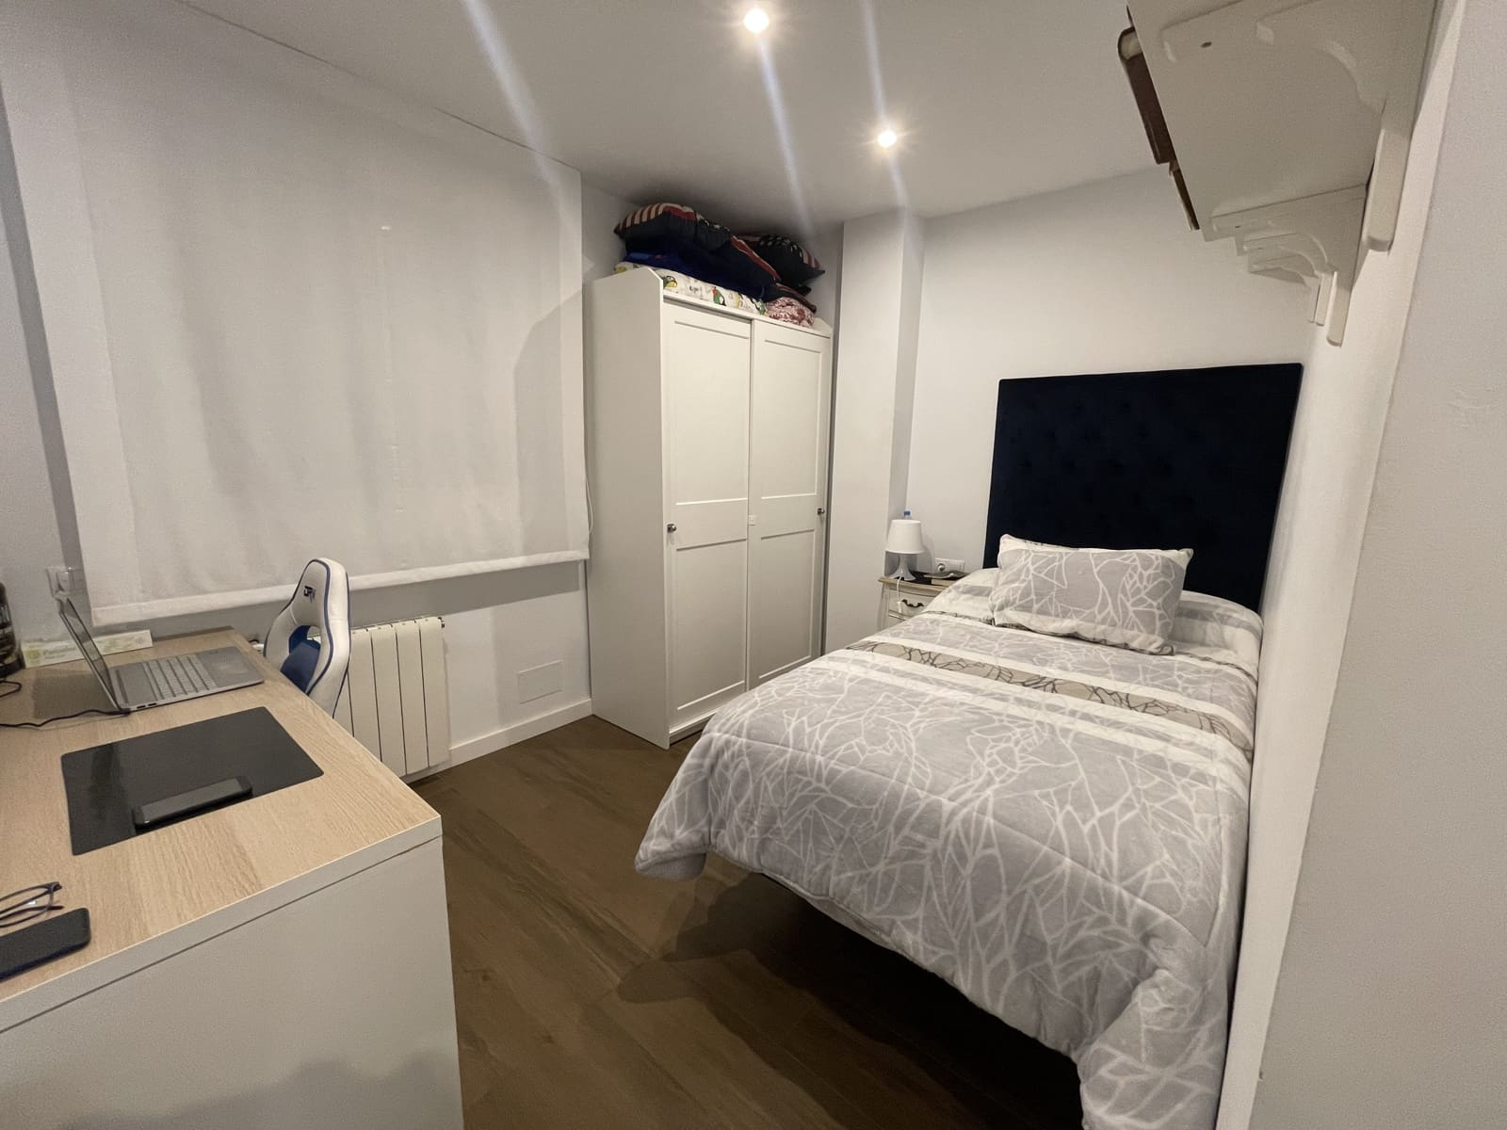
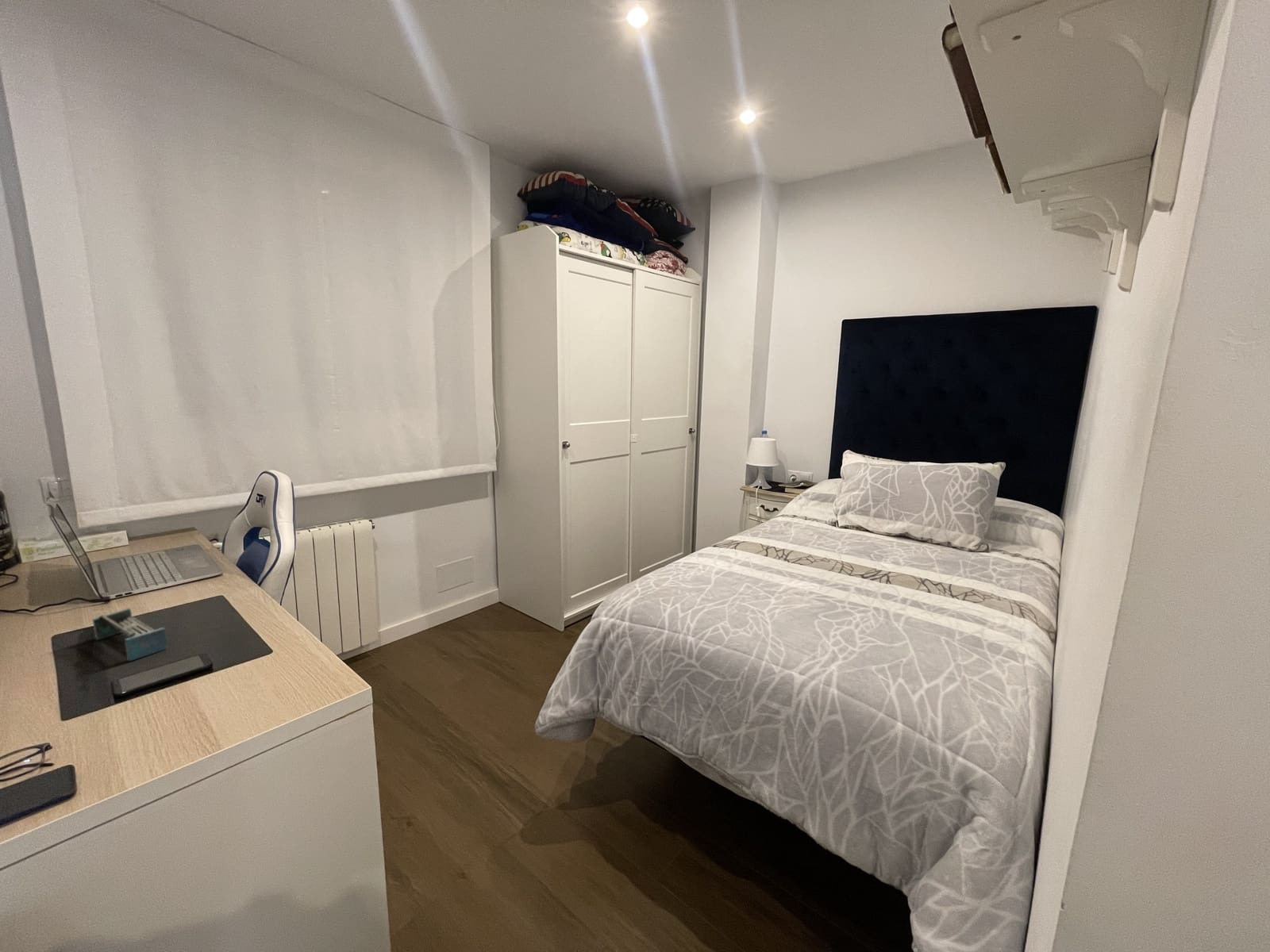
+ shelf [91,607,167,662]
